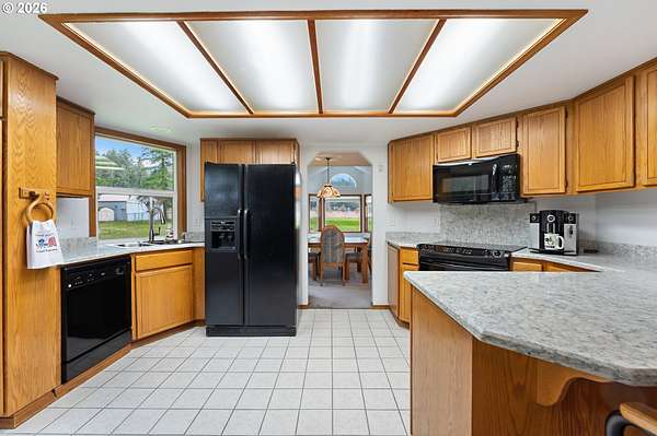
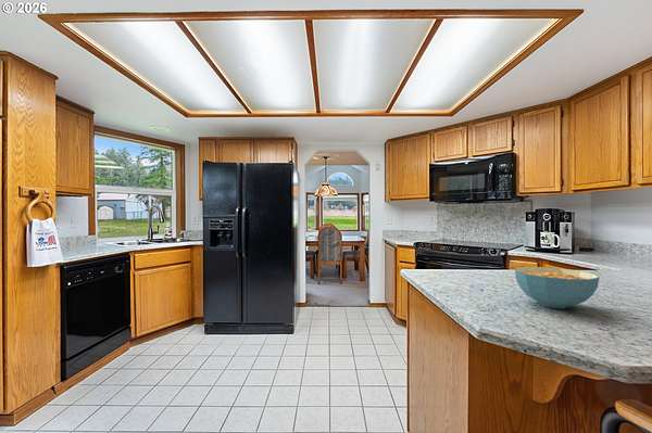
+ cereal bowl [514,266,600,309]
